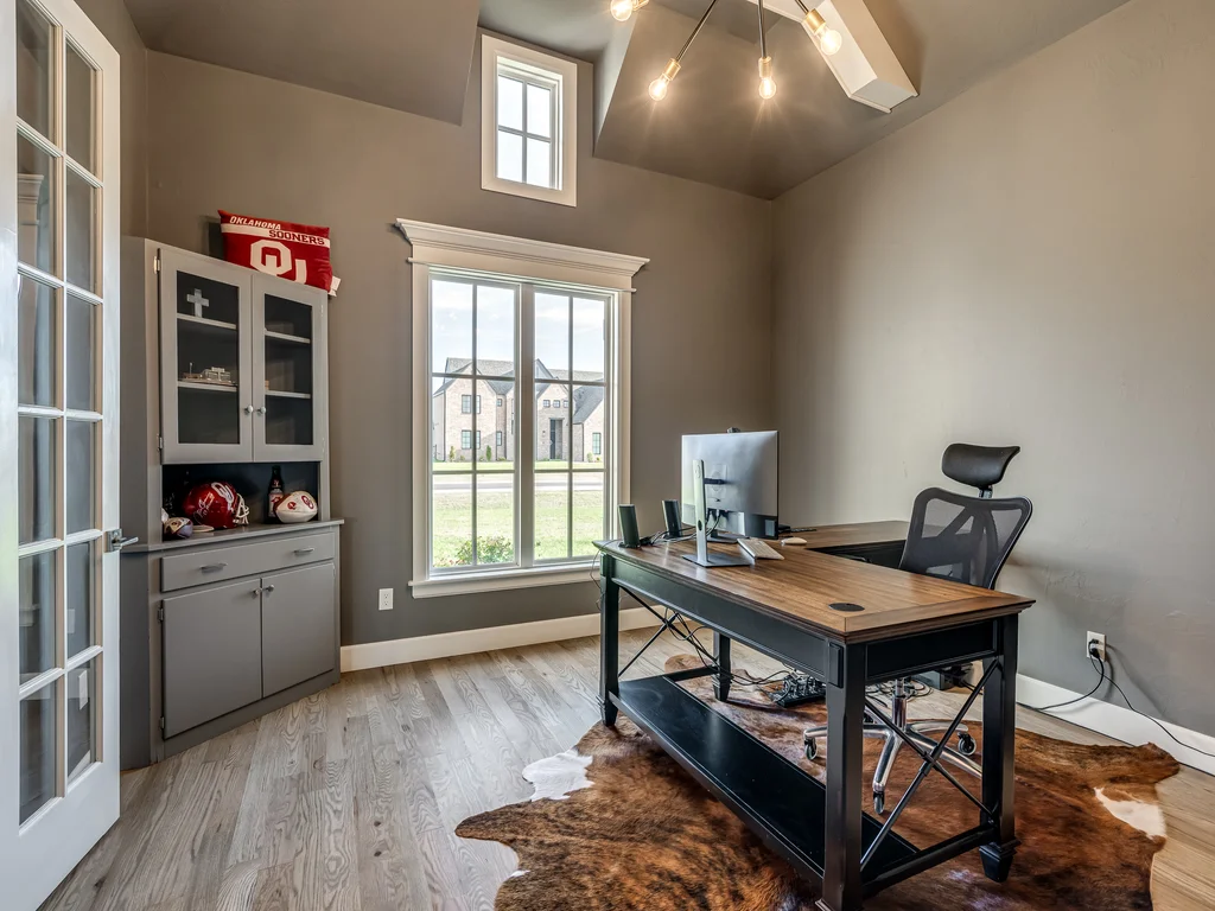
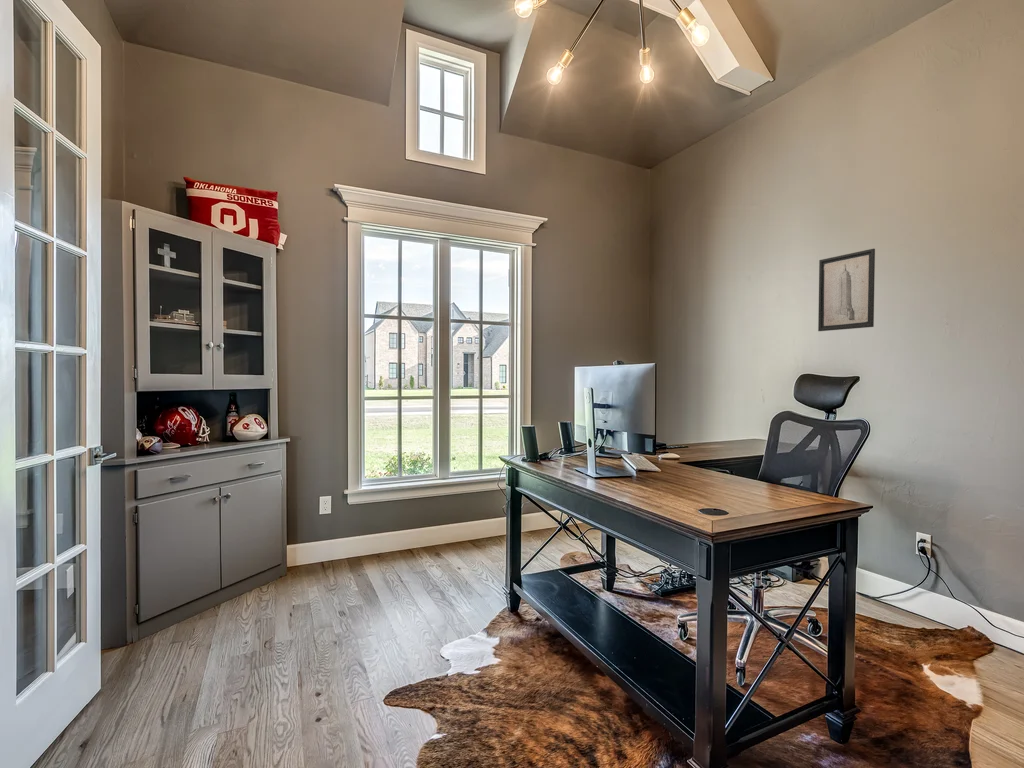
+ wall art [817,248,876,332]
